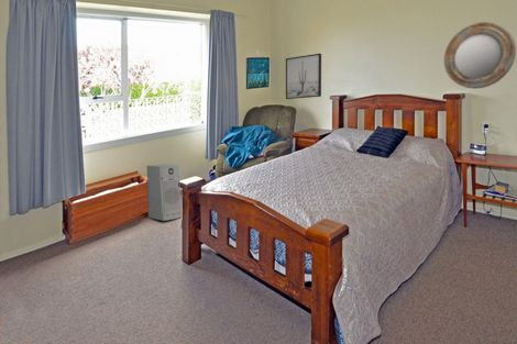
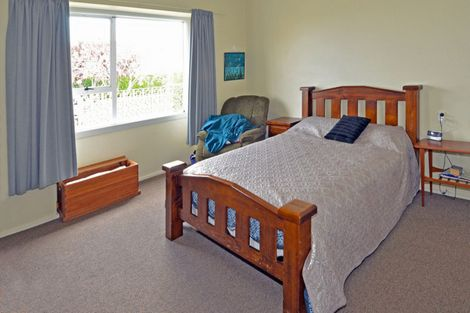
- home mirror [443,21,517,90]
- wall art [285,53,322,100]
- air purifier [145,164,183,222]
